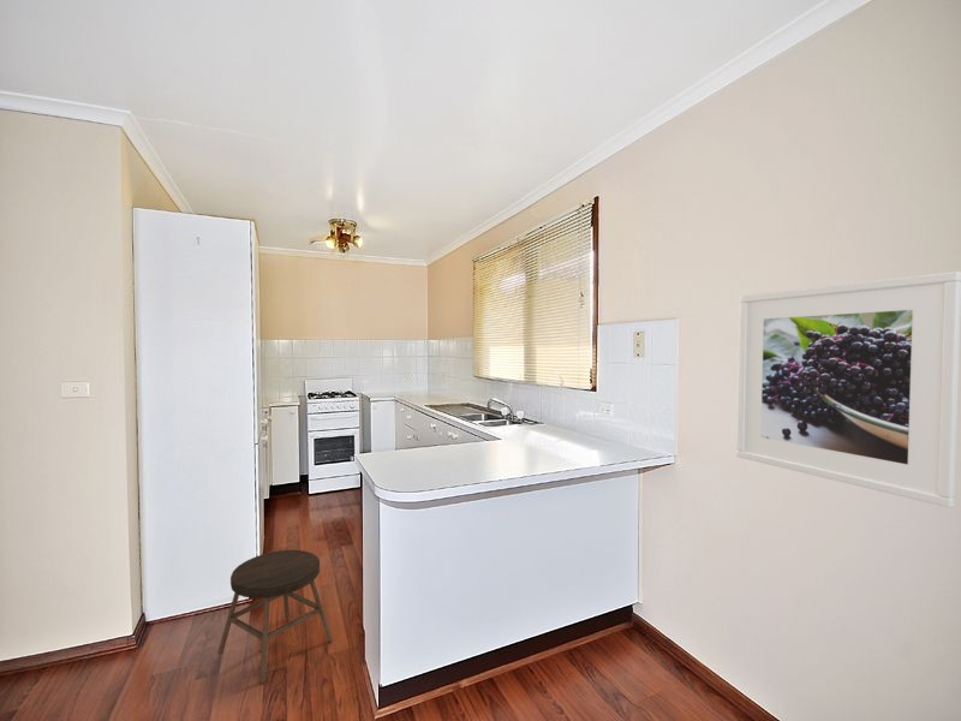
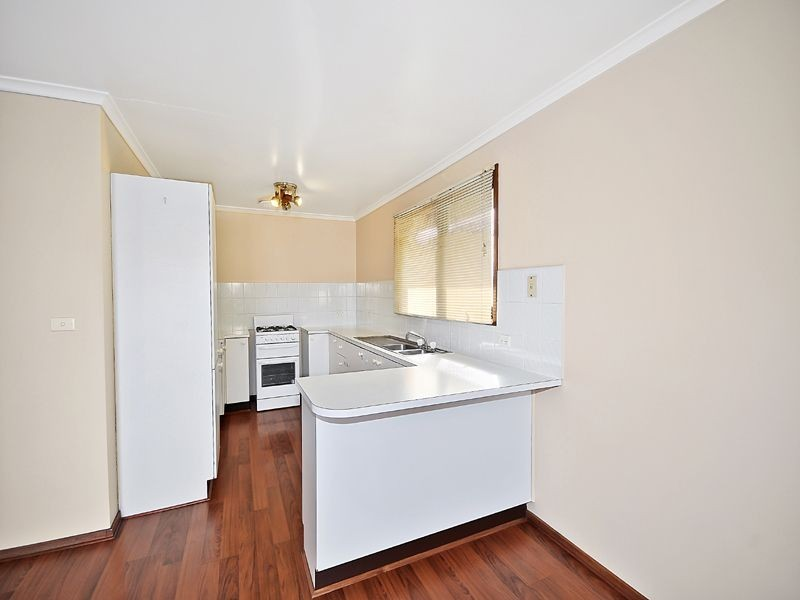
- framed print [735,270,961,508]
- stool [216,549,334,685]
